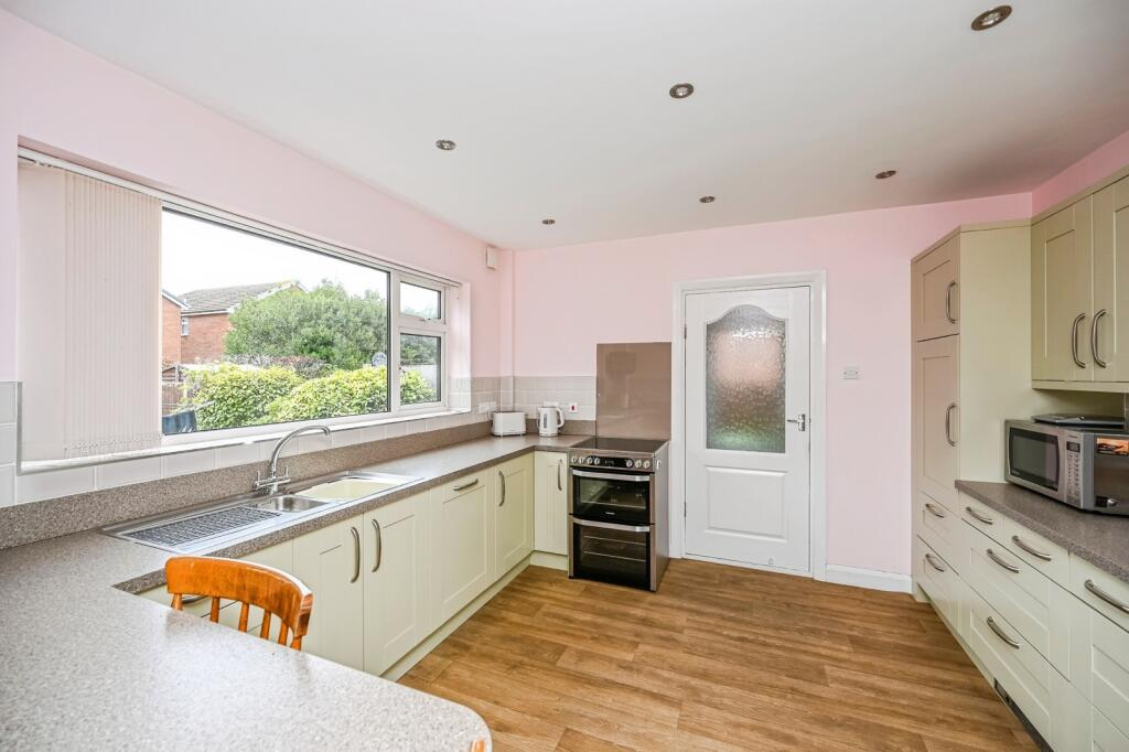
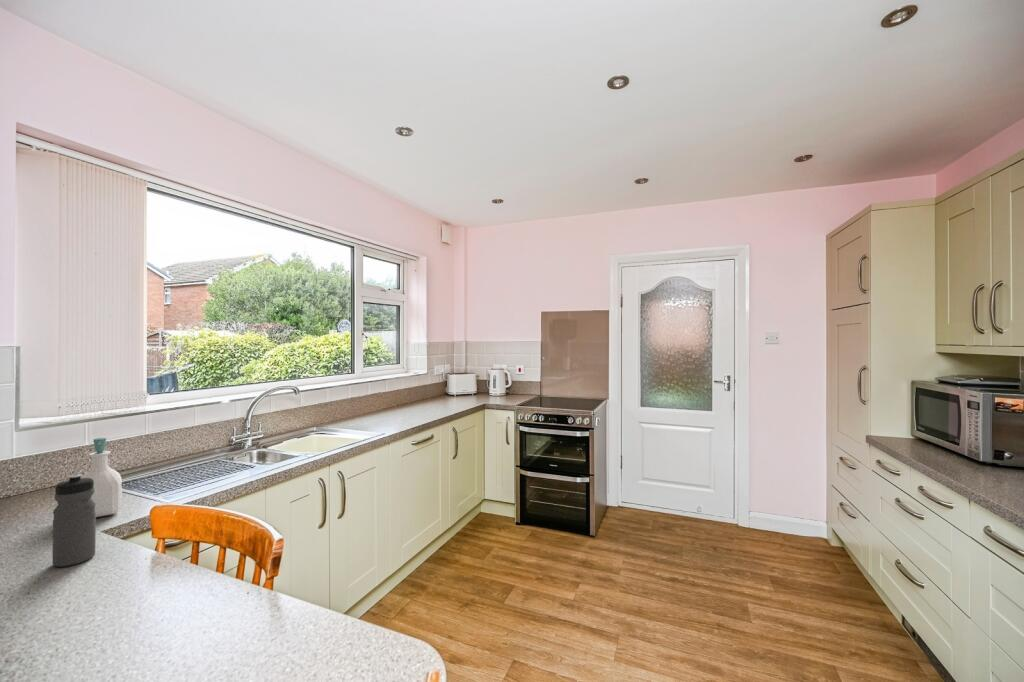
+ soap bottle [81,437,122,518]
+ water bottle [52,473,97,568]
